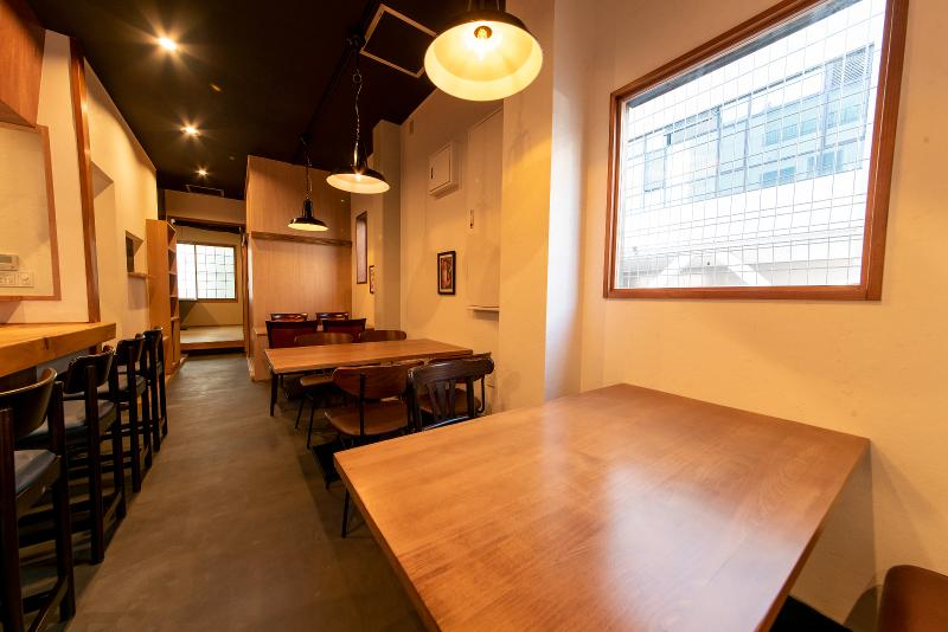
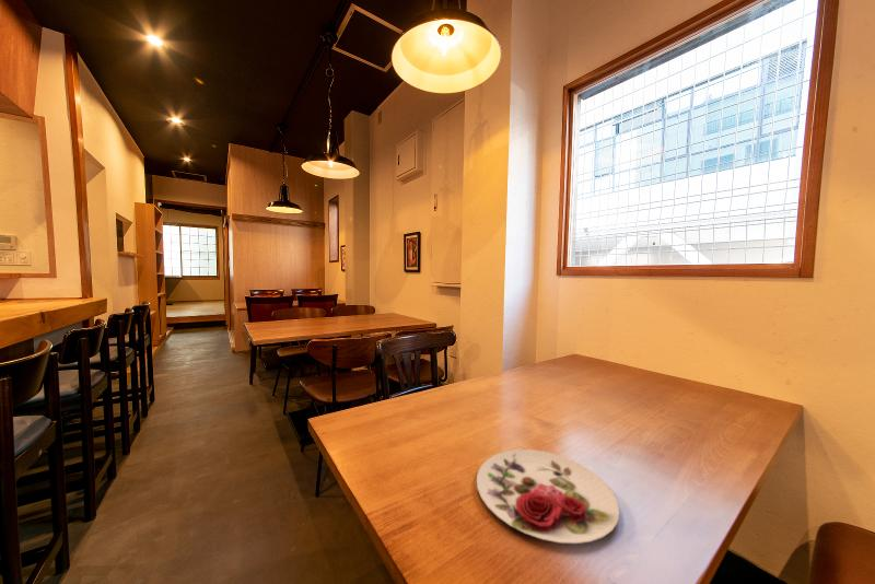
+ plate [476,448,621,545]
